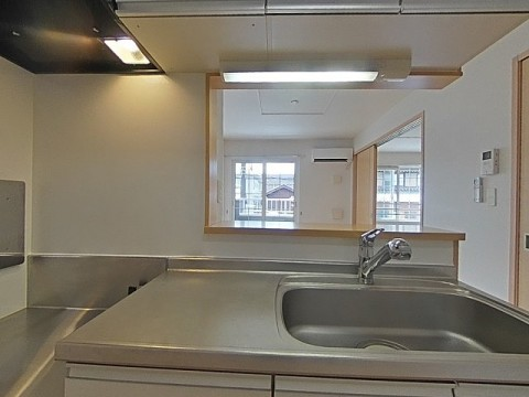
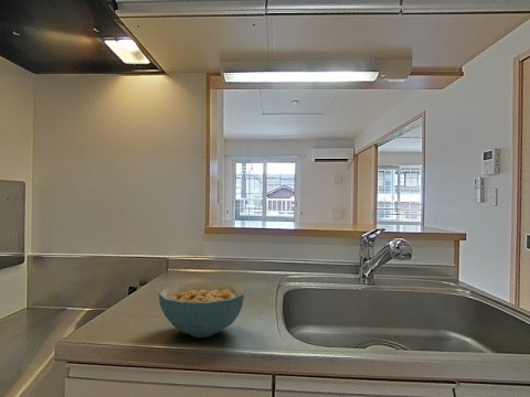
+ cereal bowl [158,281,245,339]
